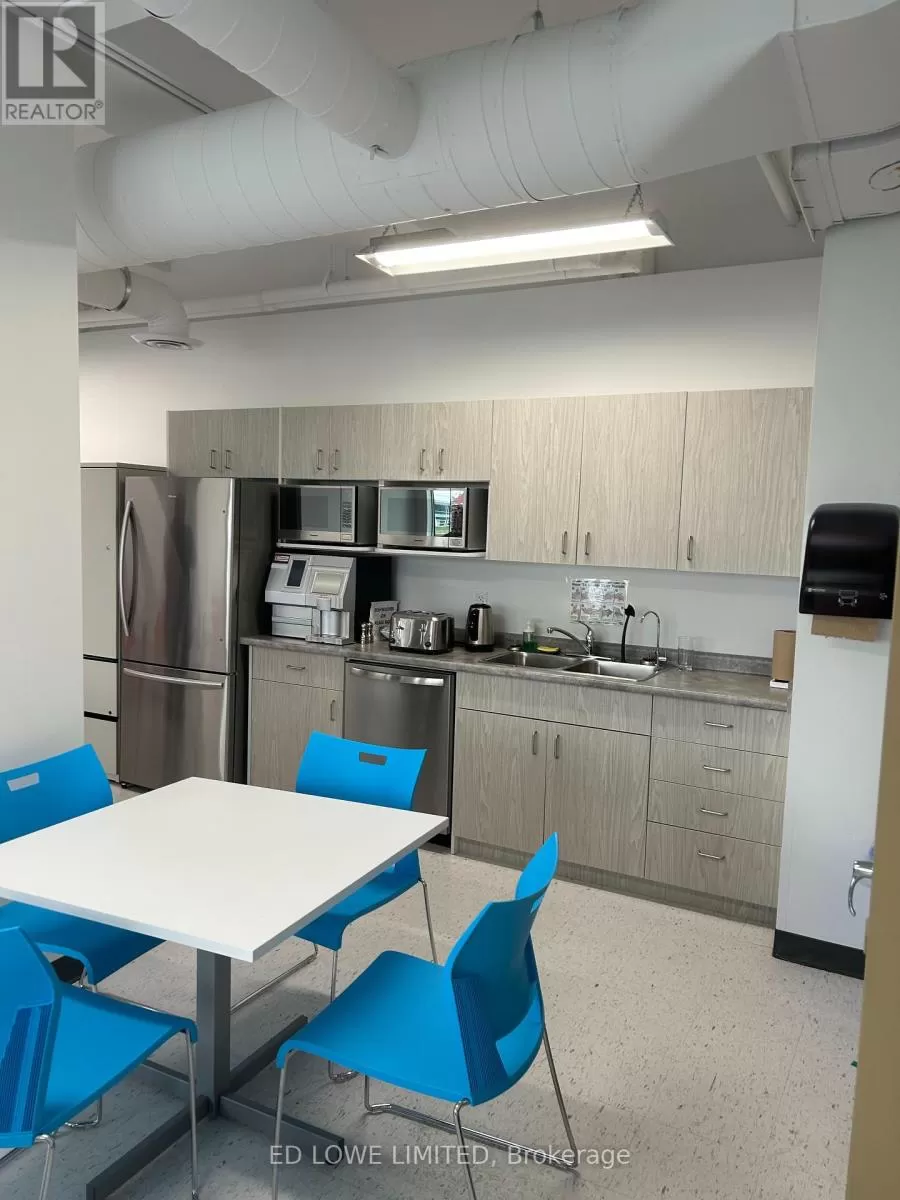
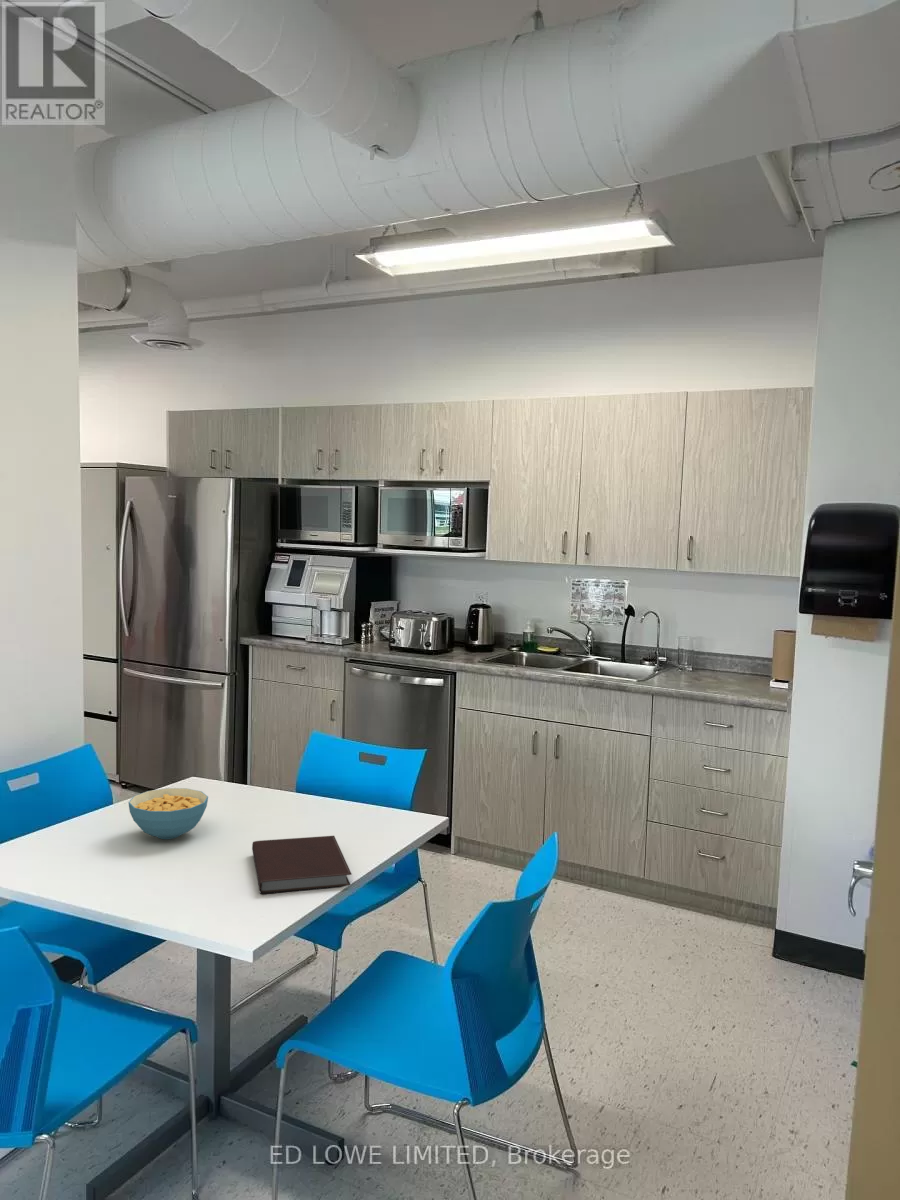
+ notebook [251,835,353,895]
+ cereal bowl [127,787,209,840]
